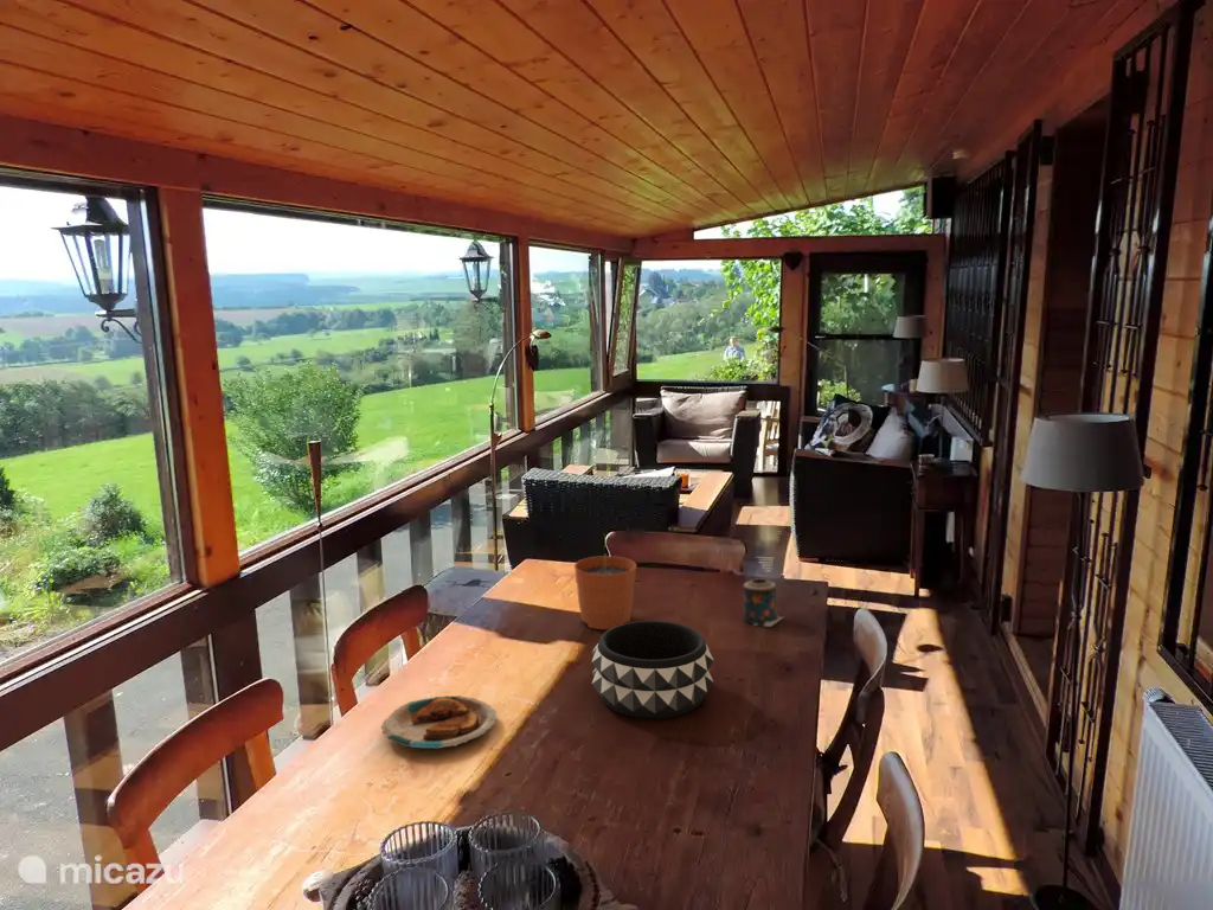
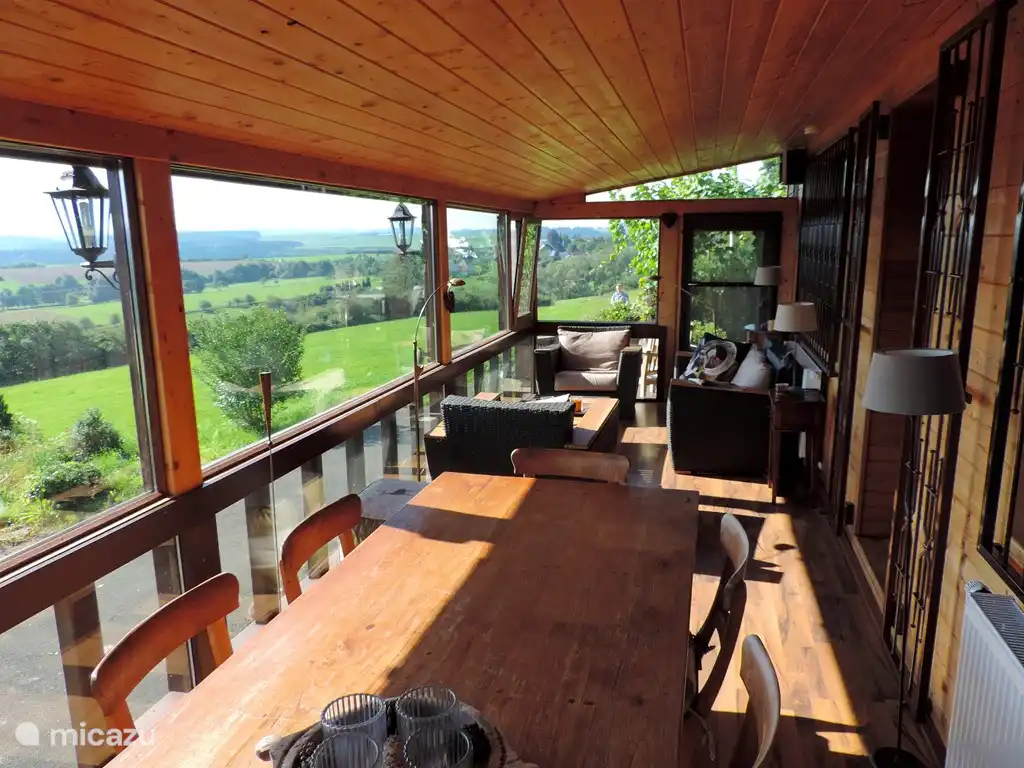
- candle [742,578,784,628]
- plant pot [573,533,637,630]
- plate [380,694,498,750]
- decorative bowl [591,620,714,719]
